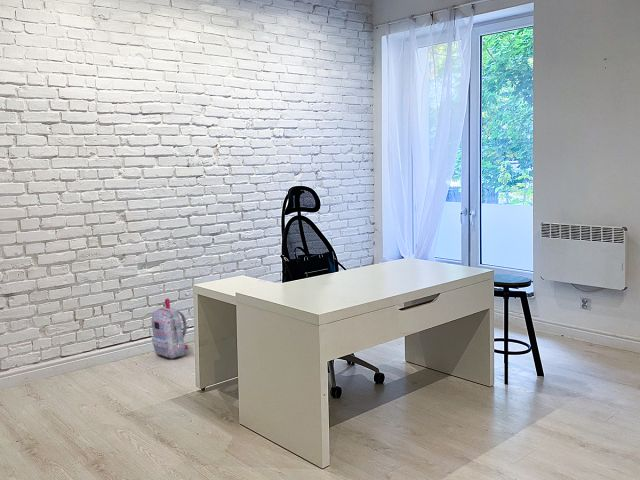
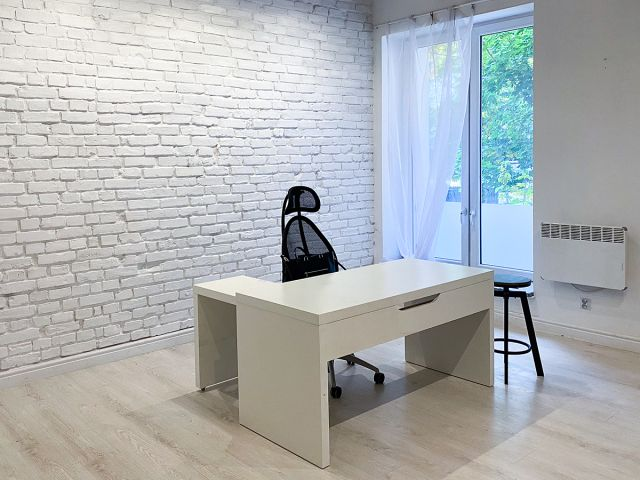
- backpack [151,297,189,360]
